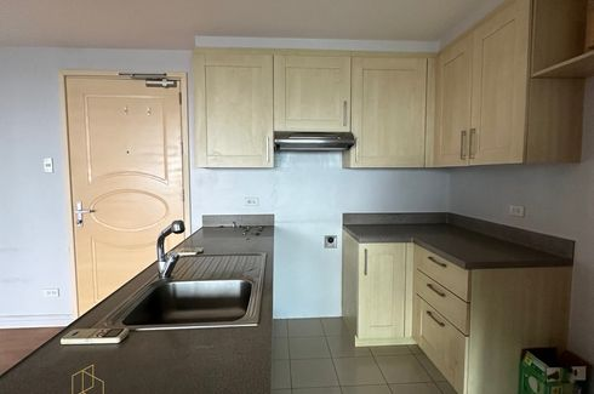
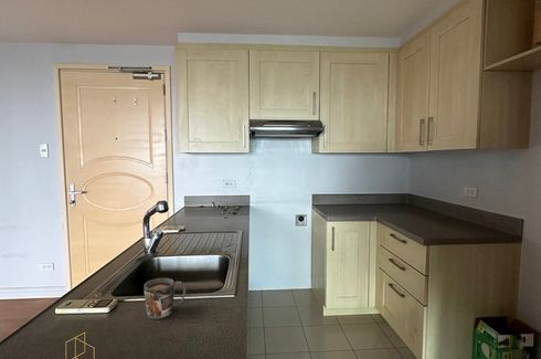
+ mug [144,277,187,320]
